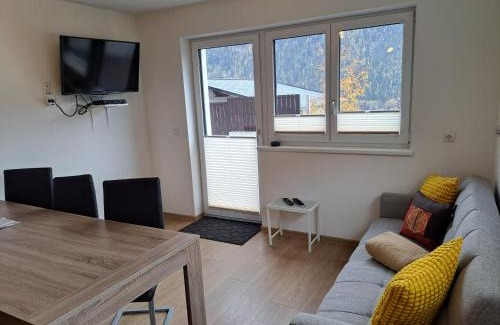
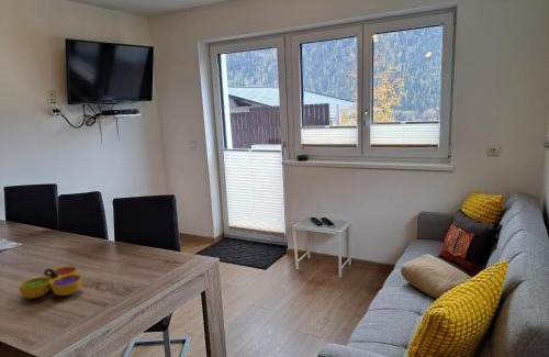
+ decorative bowl [18,266,82,299]
